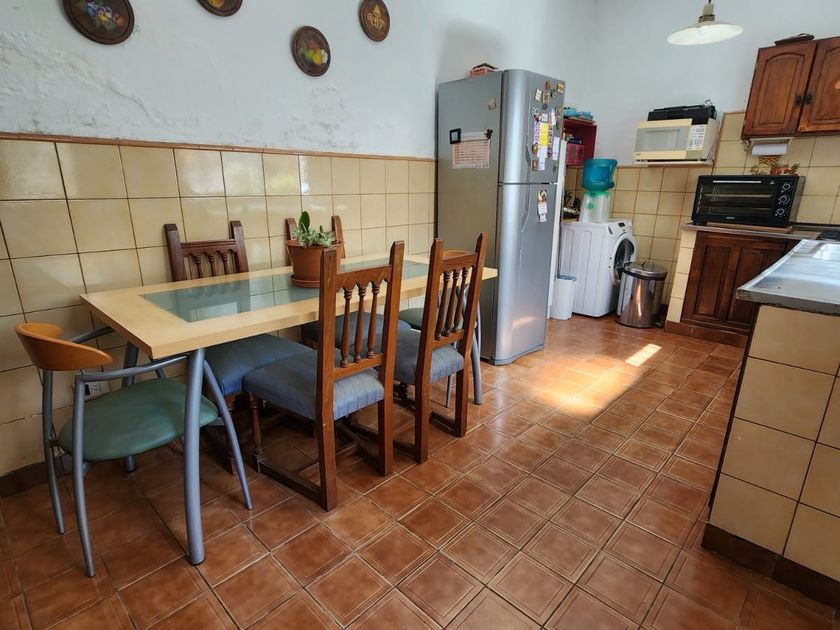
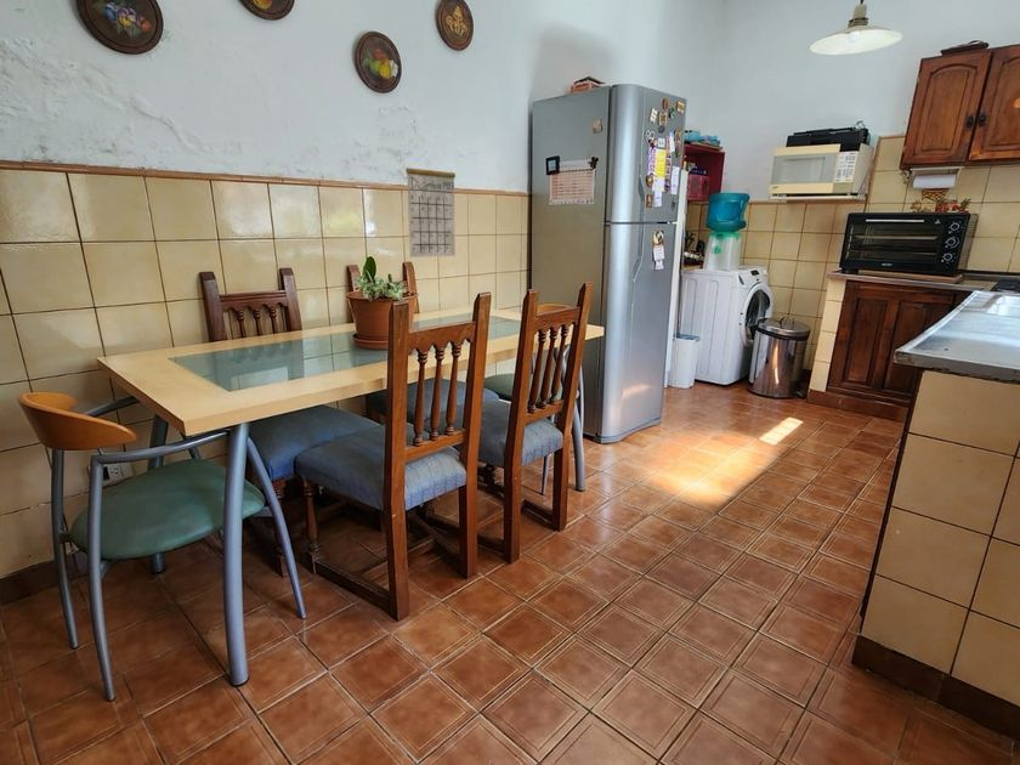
+ calendar [404,152,457,259]
